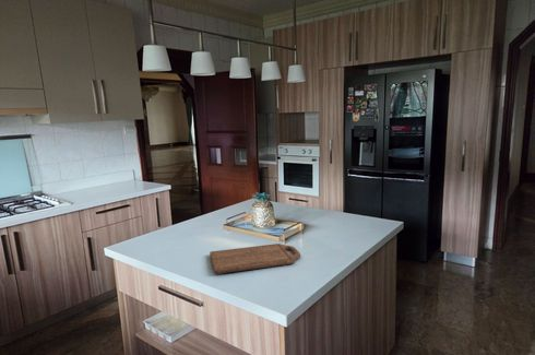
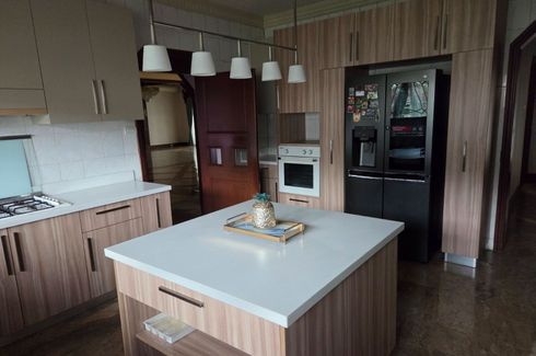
- cutting board [209,242,301,275]
